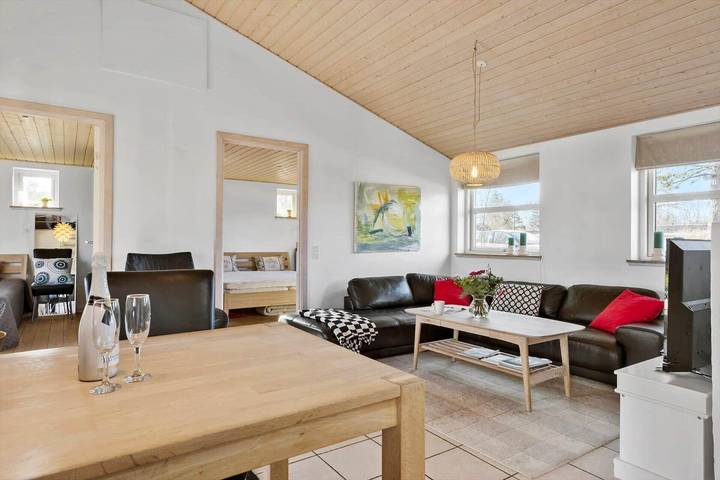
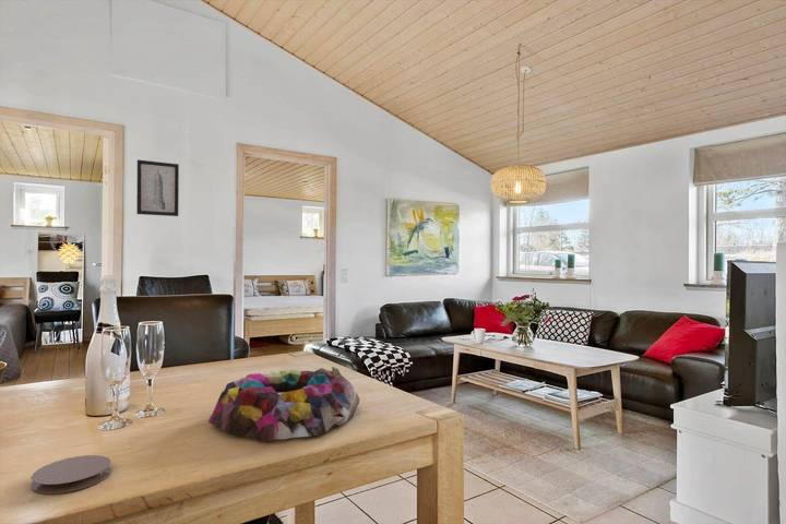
+ wall art [135,158,180,217]
+ coaster [31,454,111,495]
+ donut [207,366,361,442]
